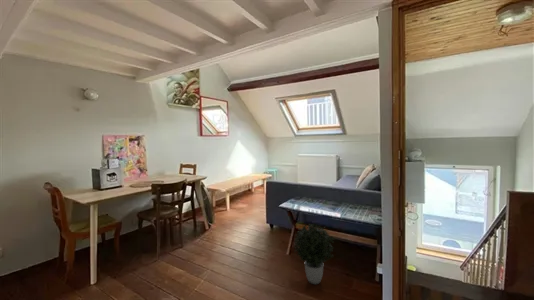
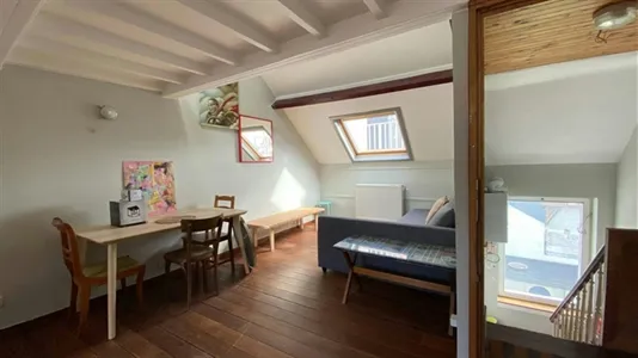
- potted plant [293,222,335,285]
